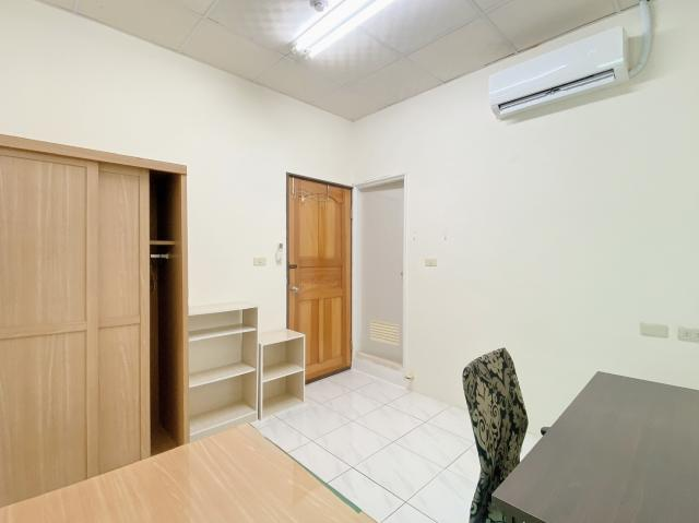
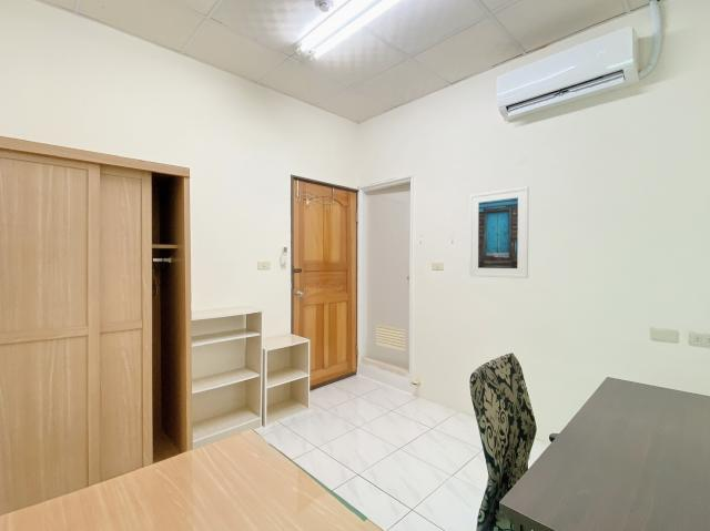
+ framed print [468,185,530,279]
